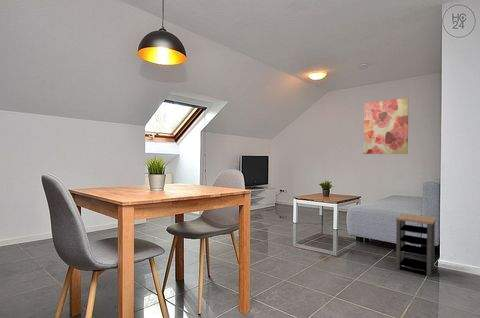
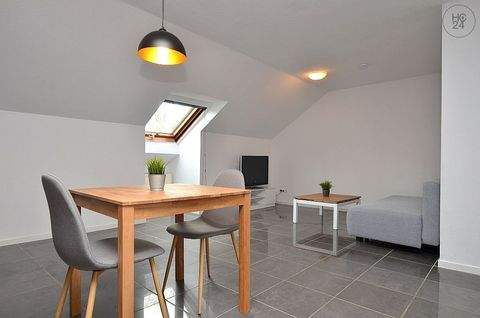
- side table [395,213,437,278]
- wall art [363,97,410,155]
